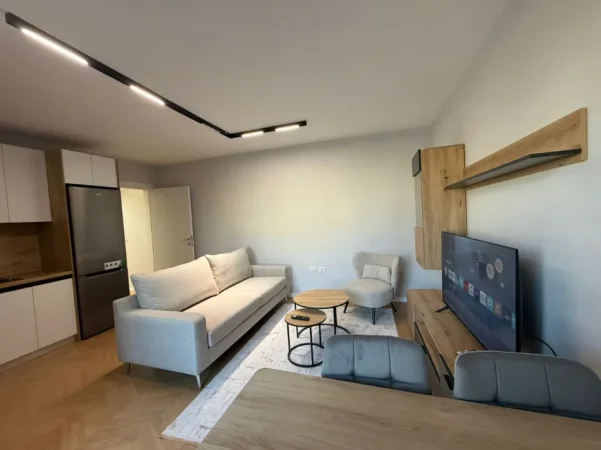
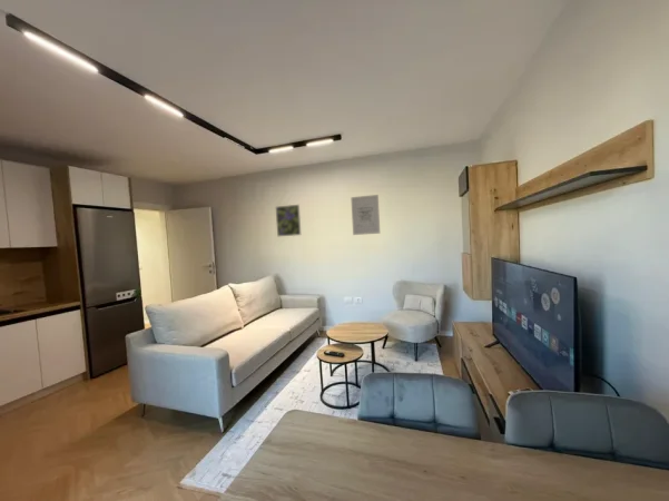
+ wall art [350,194,381,236]
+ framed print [275,204,302,237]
